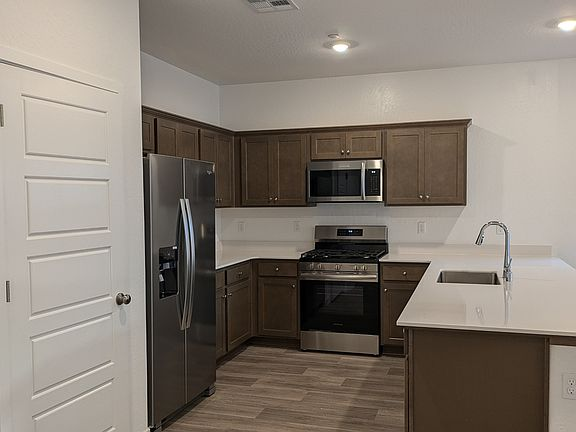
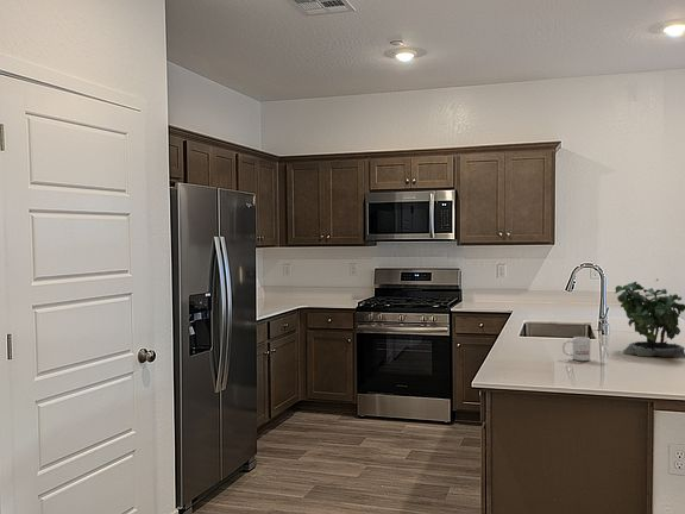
+ mug [561,336,591,362]
+ potted plant [614,277,685,359]
